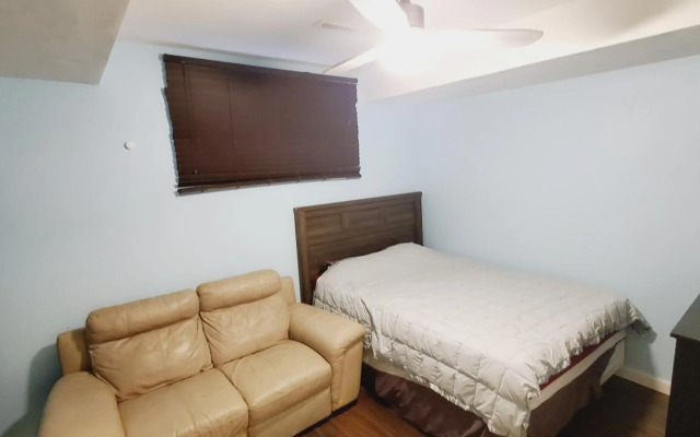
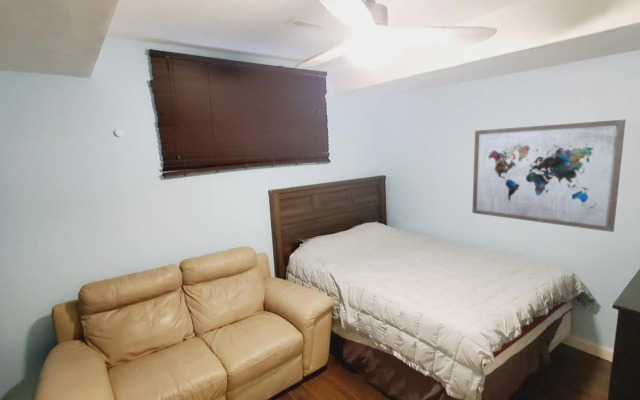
+ wall art [471,119,626,233]
